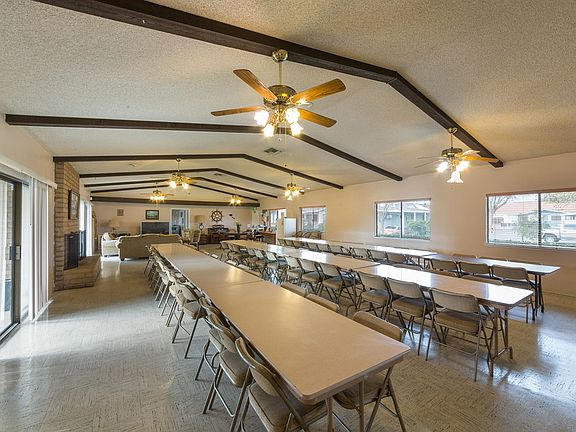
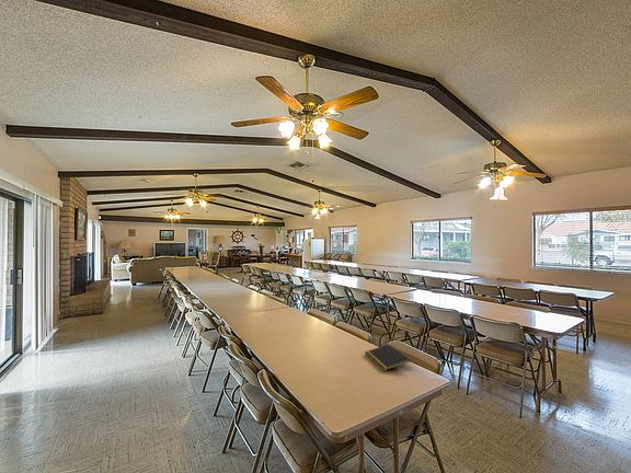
+ notepad [364,343,411,372]
